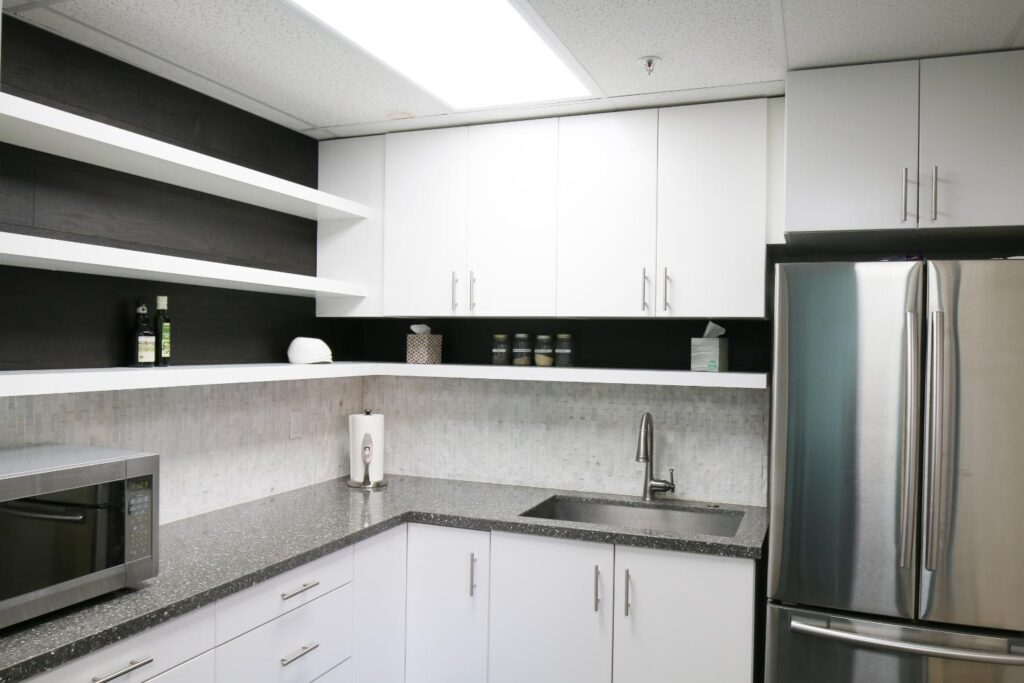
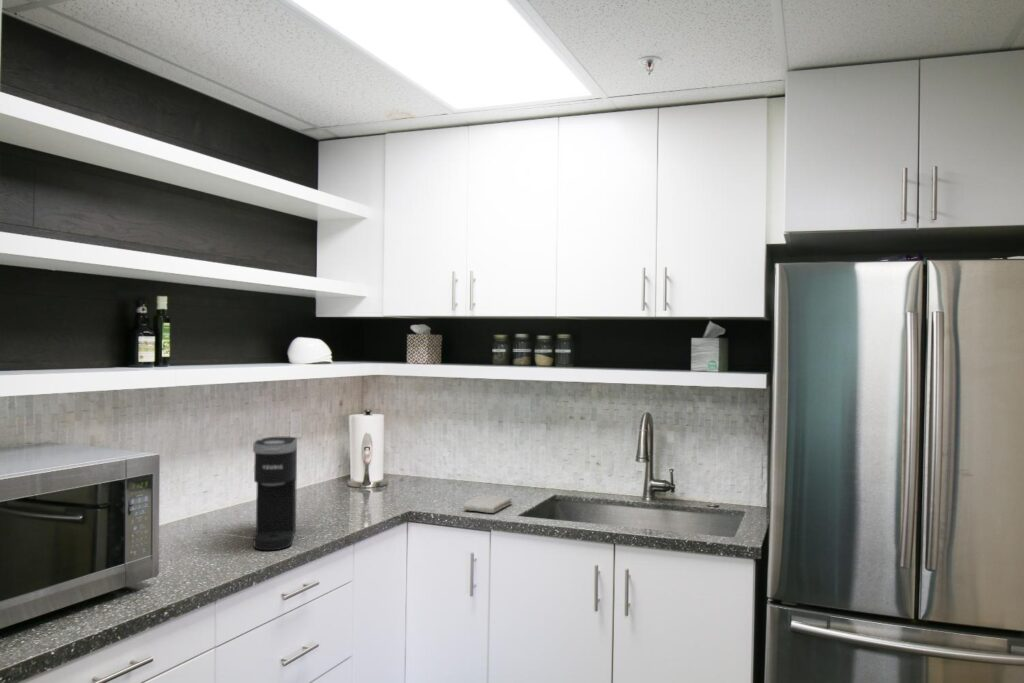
+ coffee maker [252,436,298,552]
+ washcloth [462,494,513,514]
